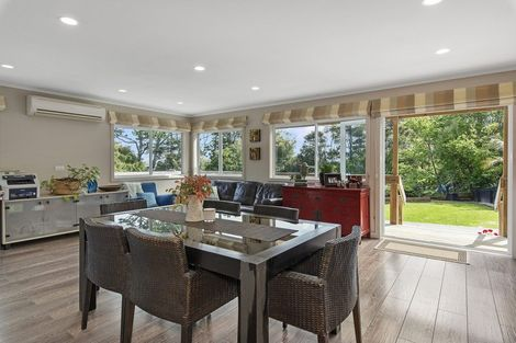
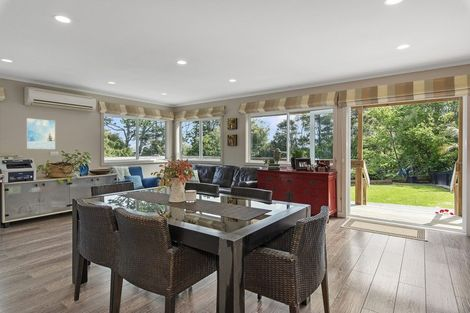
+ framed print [25,117,56,150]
